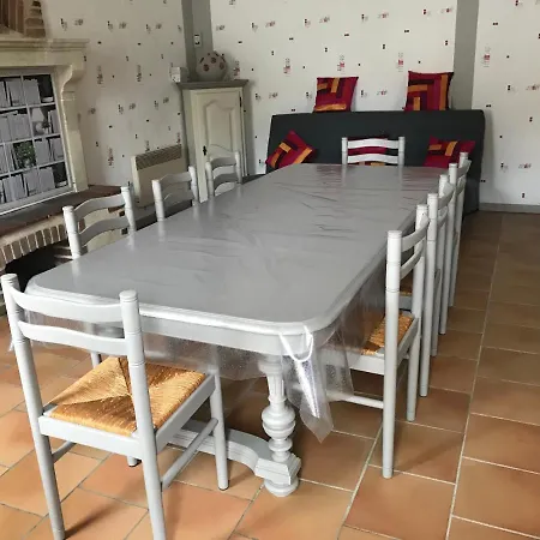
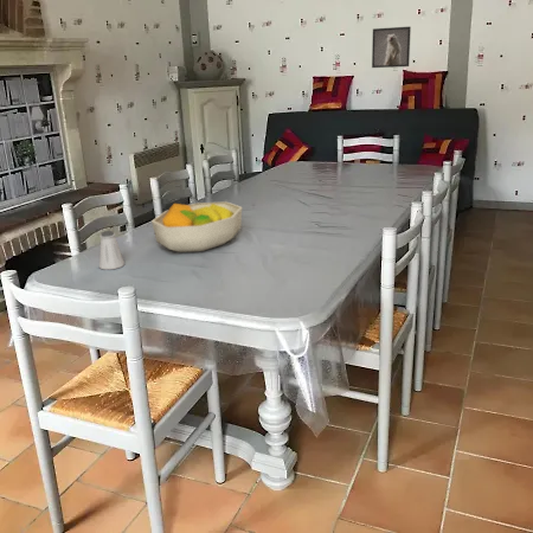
+ saltshaker [98,230,126,271]
+ fruit bowl [150,200,243,253]
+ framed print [371,26,412,69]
